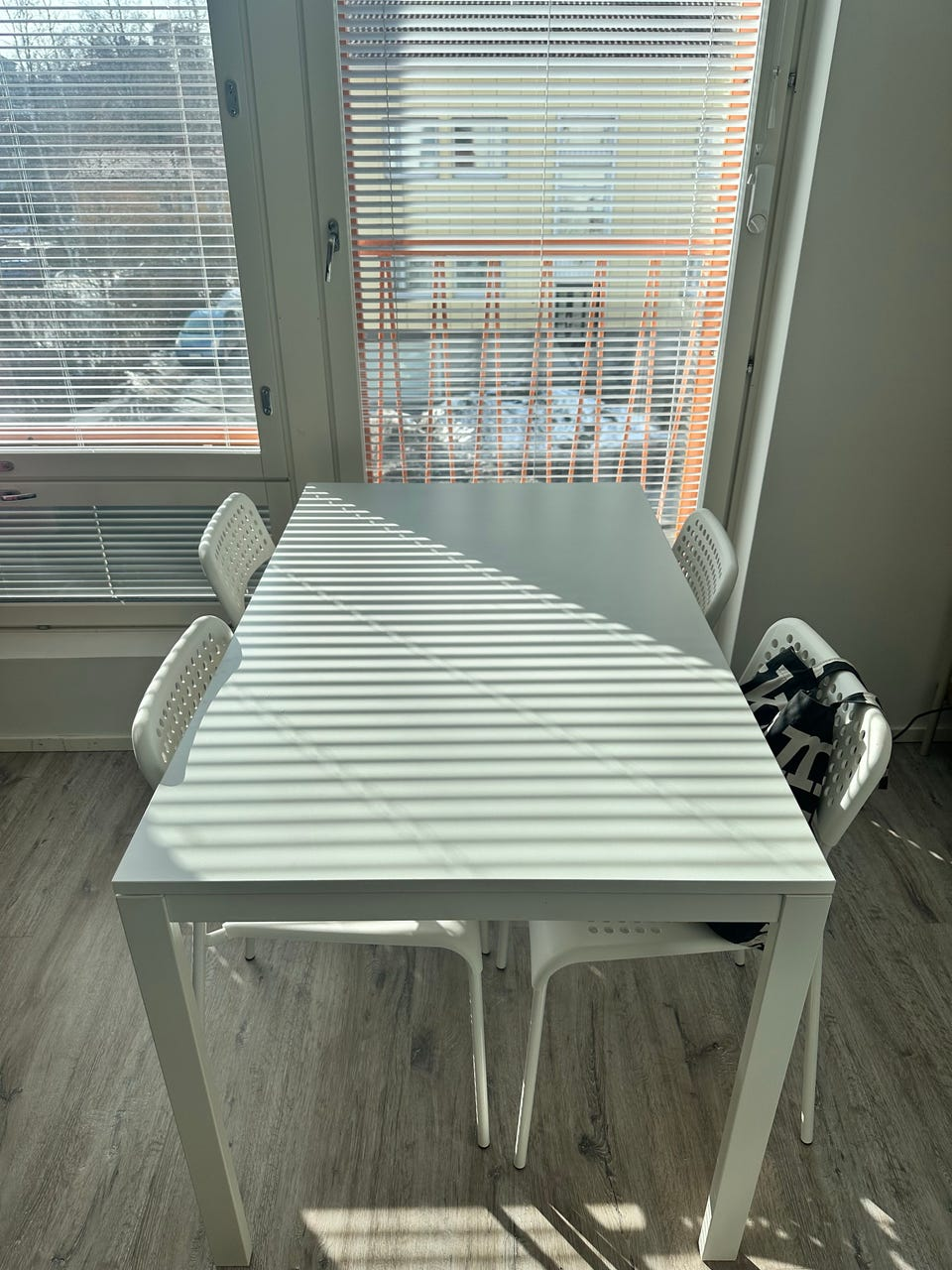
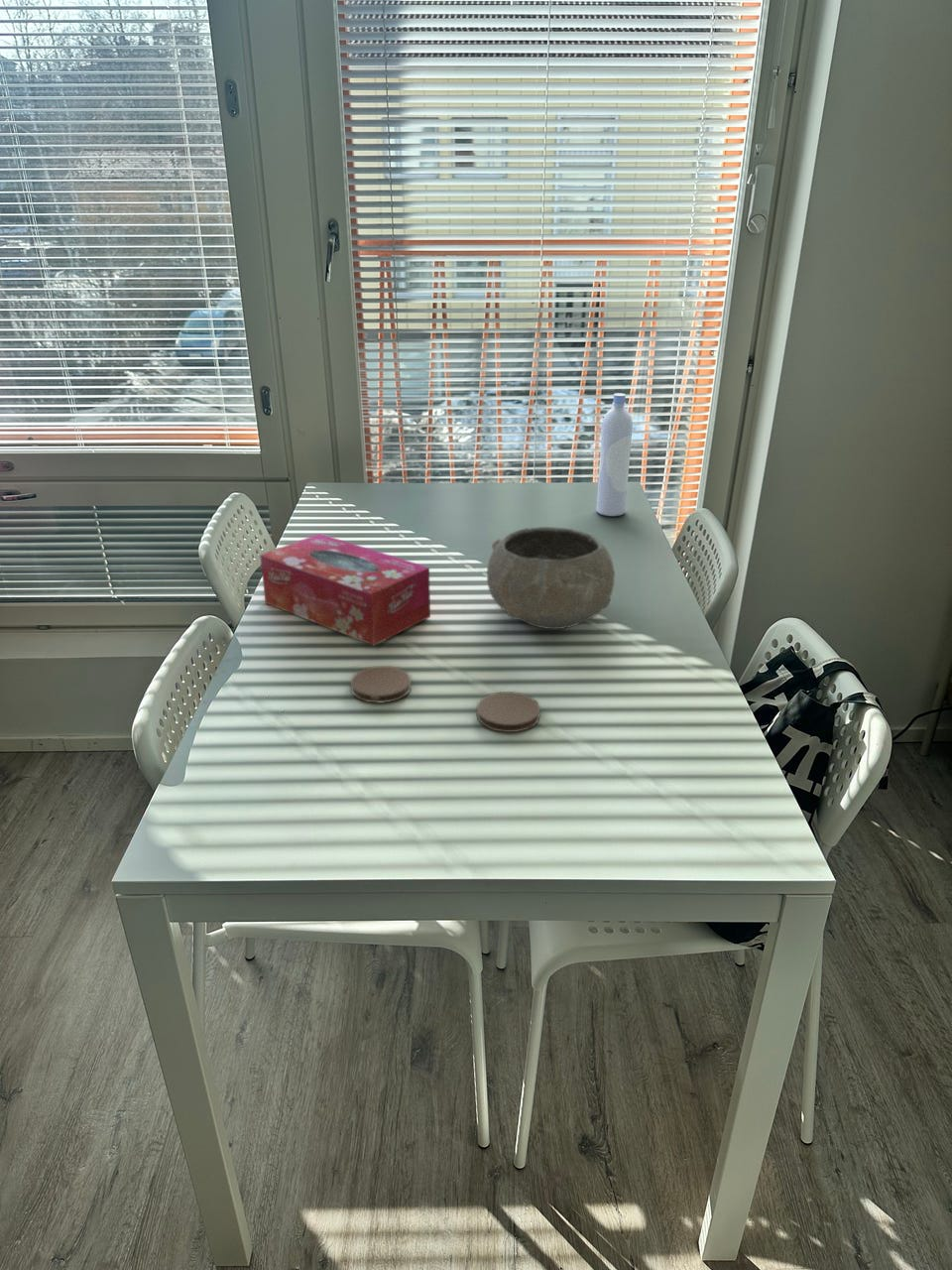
+ bottle [596,392,634,517]
+ tissue box [259,533,431,647]
+ bowl [486,526,616,630]
+ coaster [476,691,541,733]
+ coaster [349,665,413,704]
